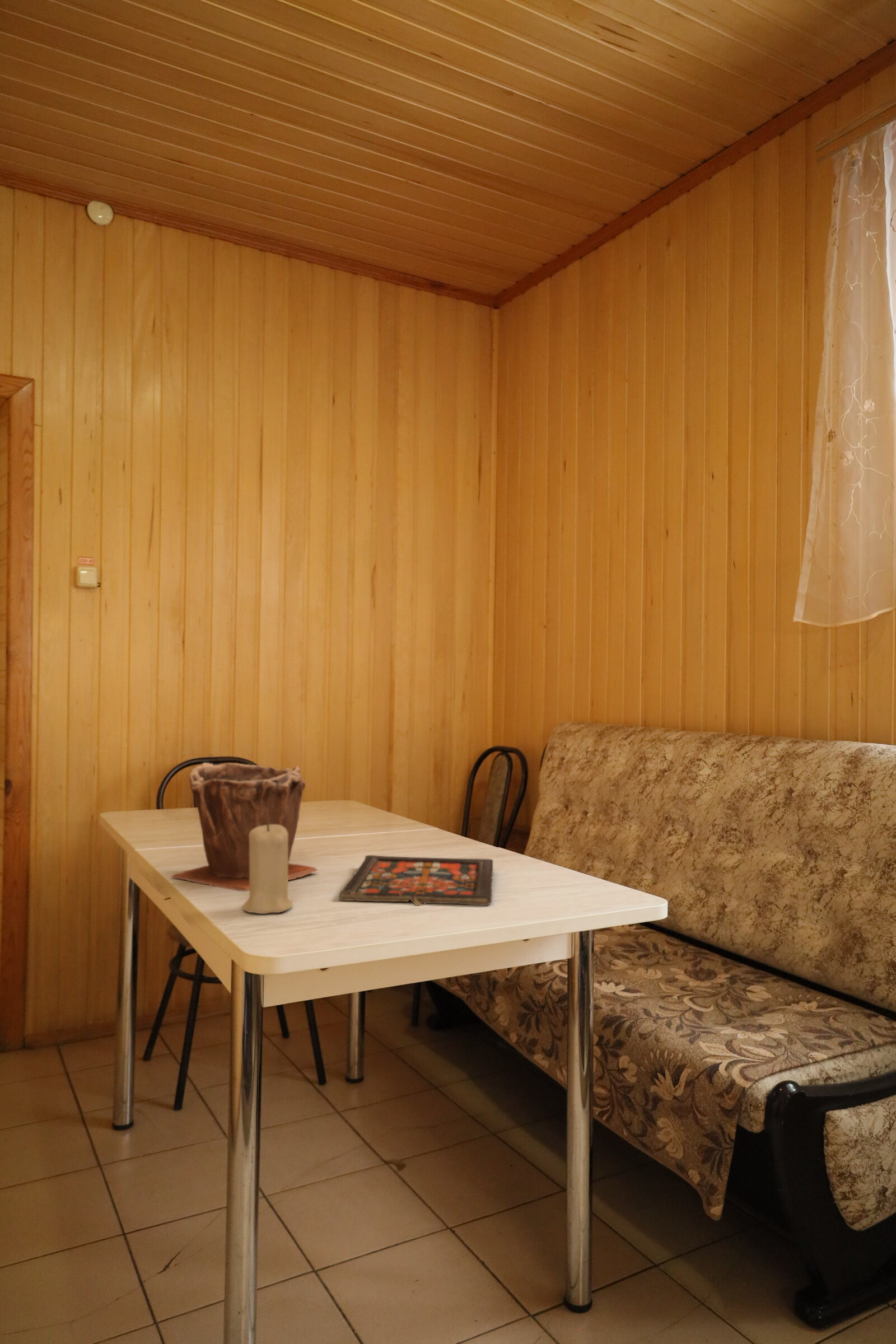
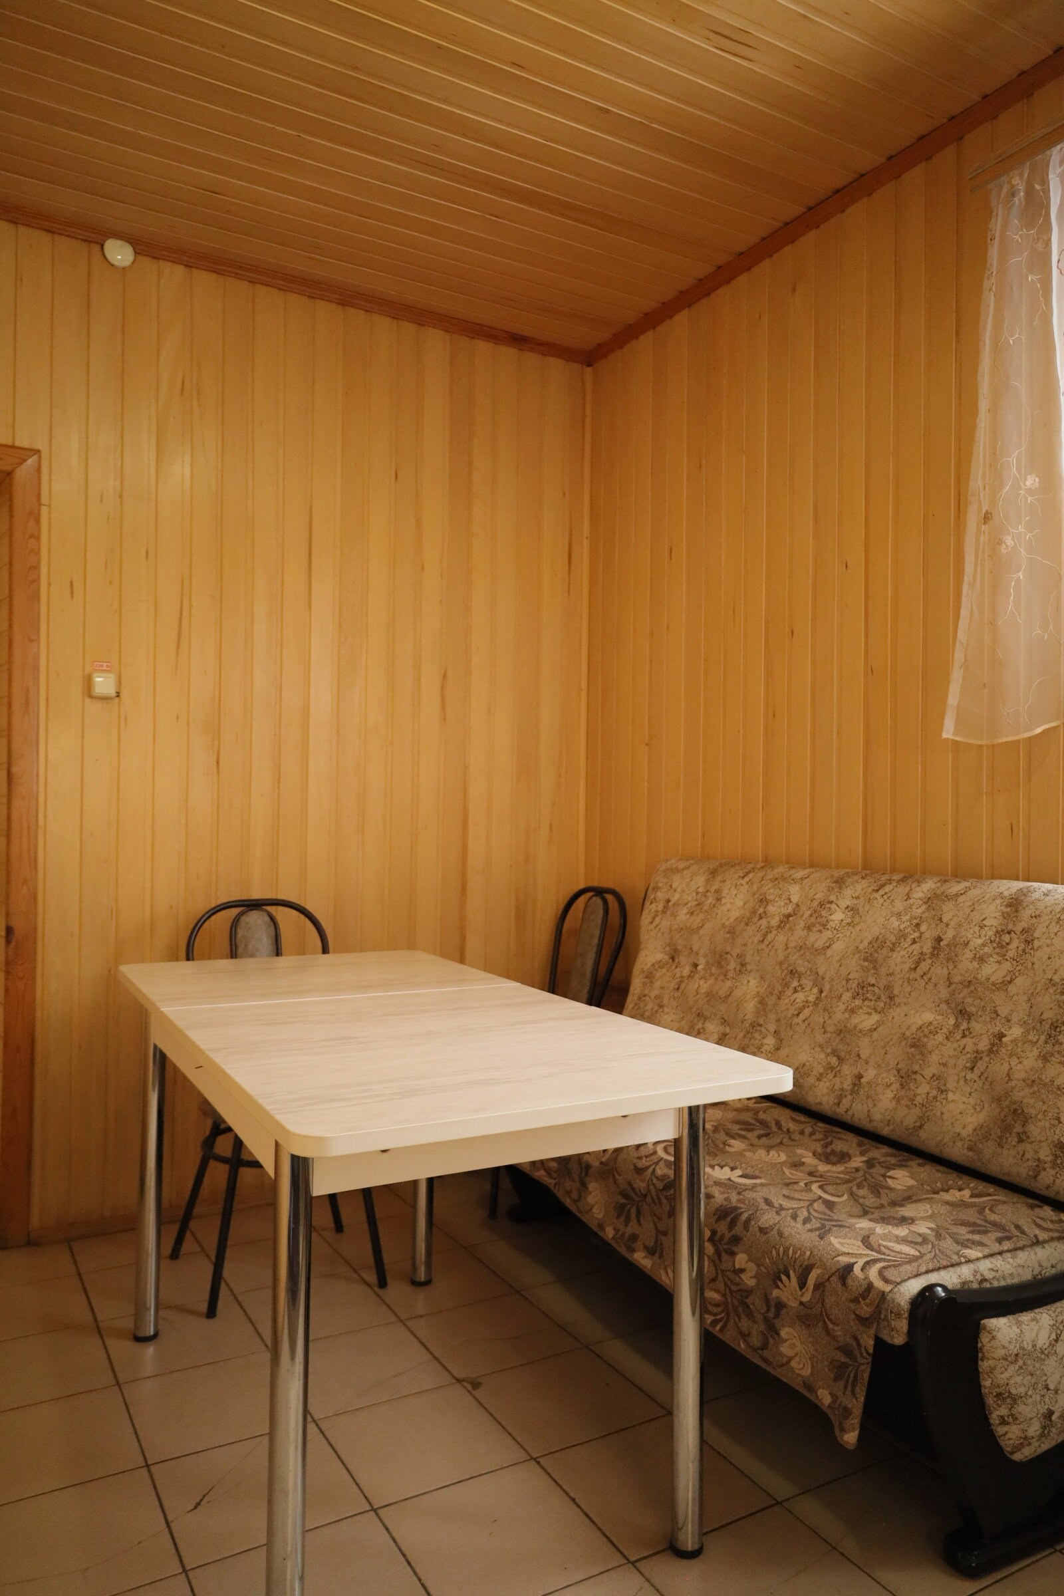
- plant pot [170,762,318,892]
- candle [242,823,293,914]
- board game [338,855,494,906]
